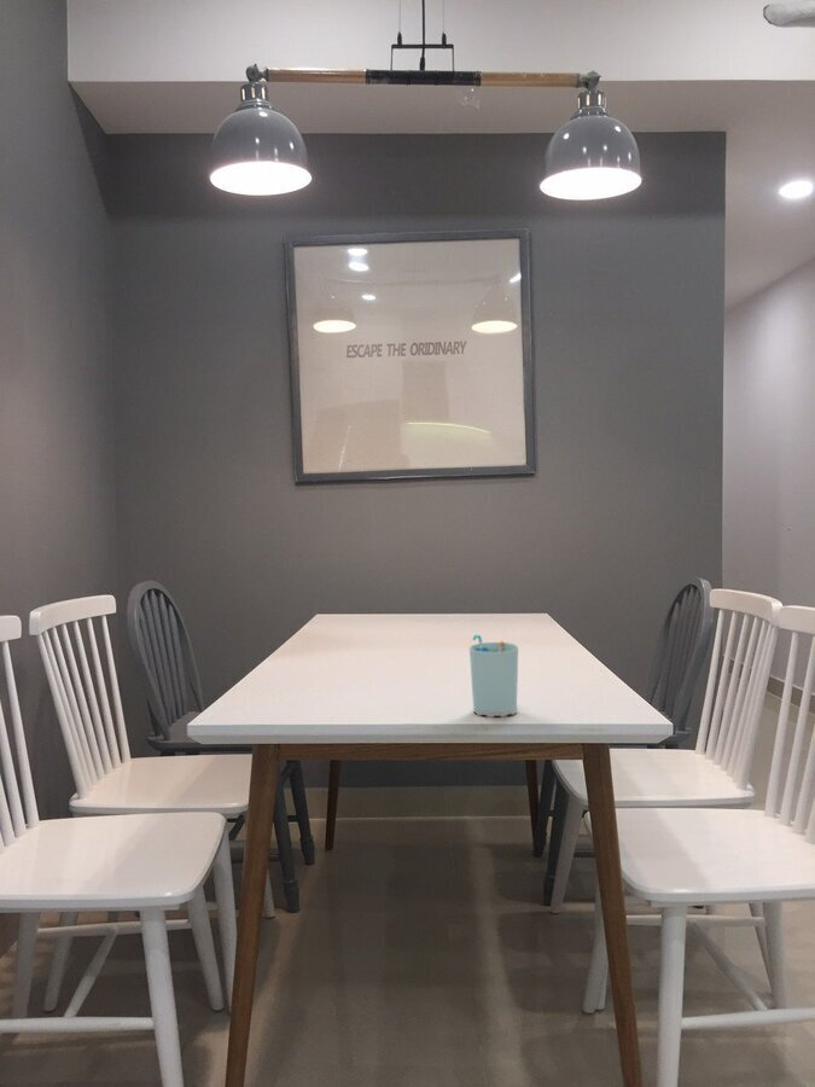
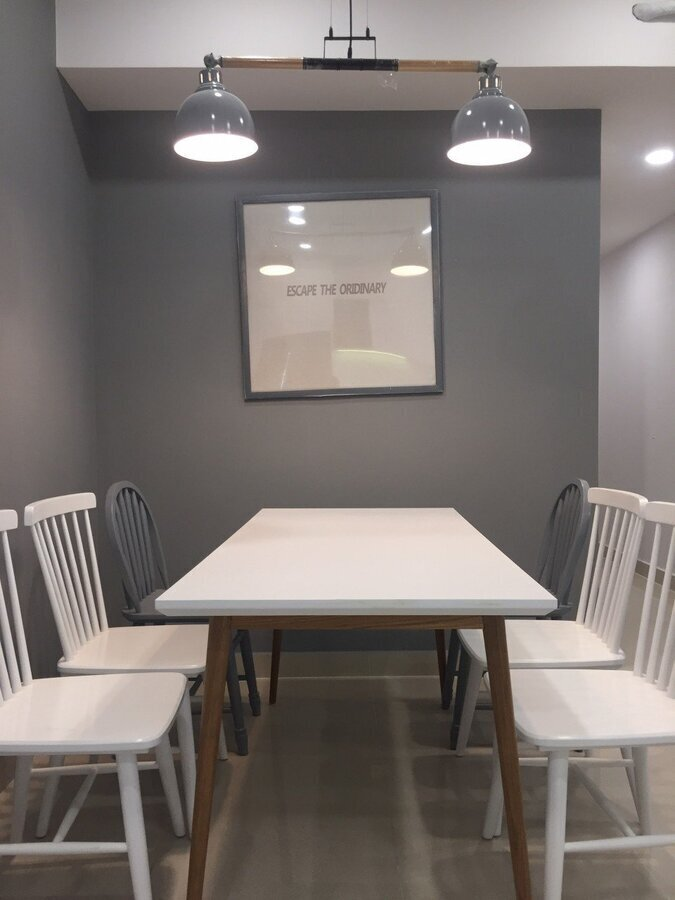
- cup [468,634,519,719]
